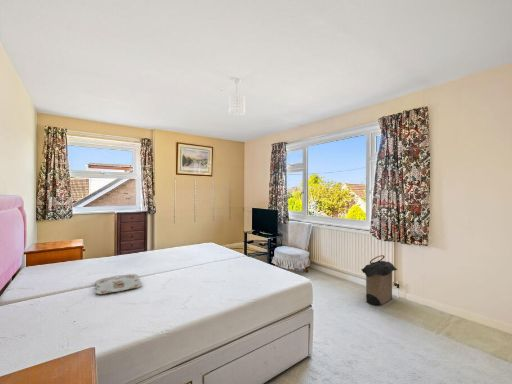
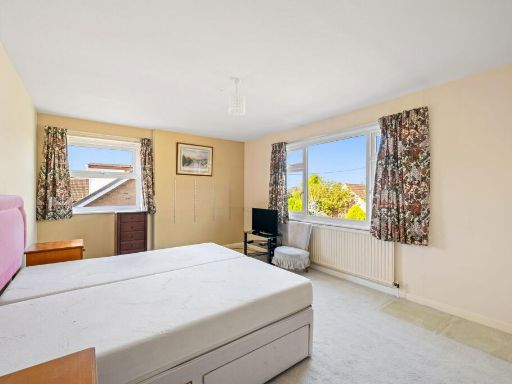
- serving tray [94,273,143,295]
- laundry hamper [360,254,399,306]
